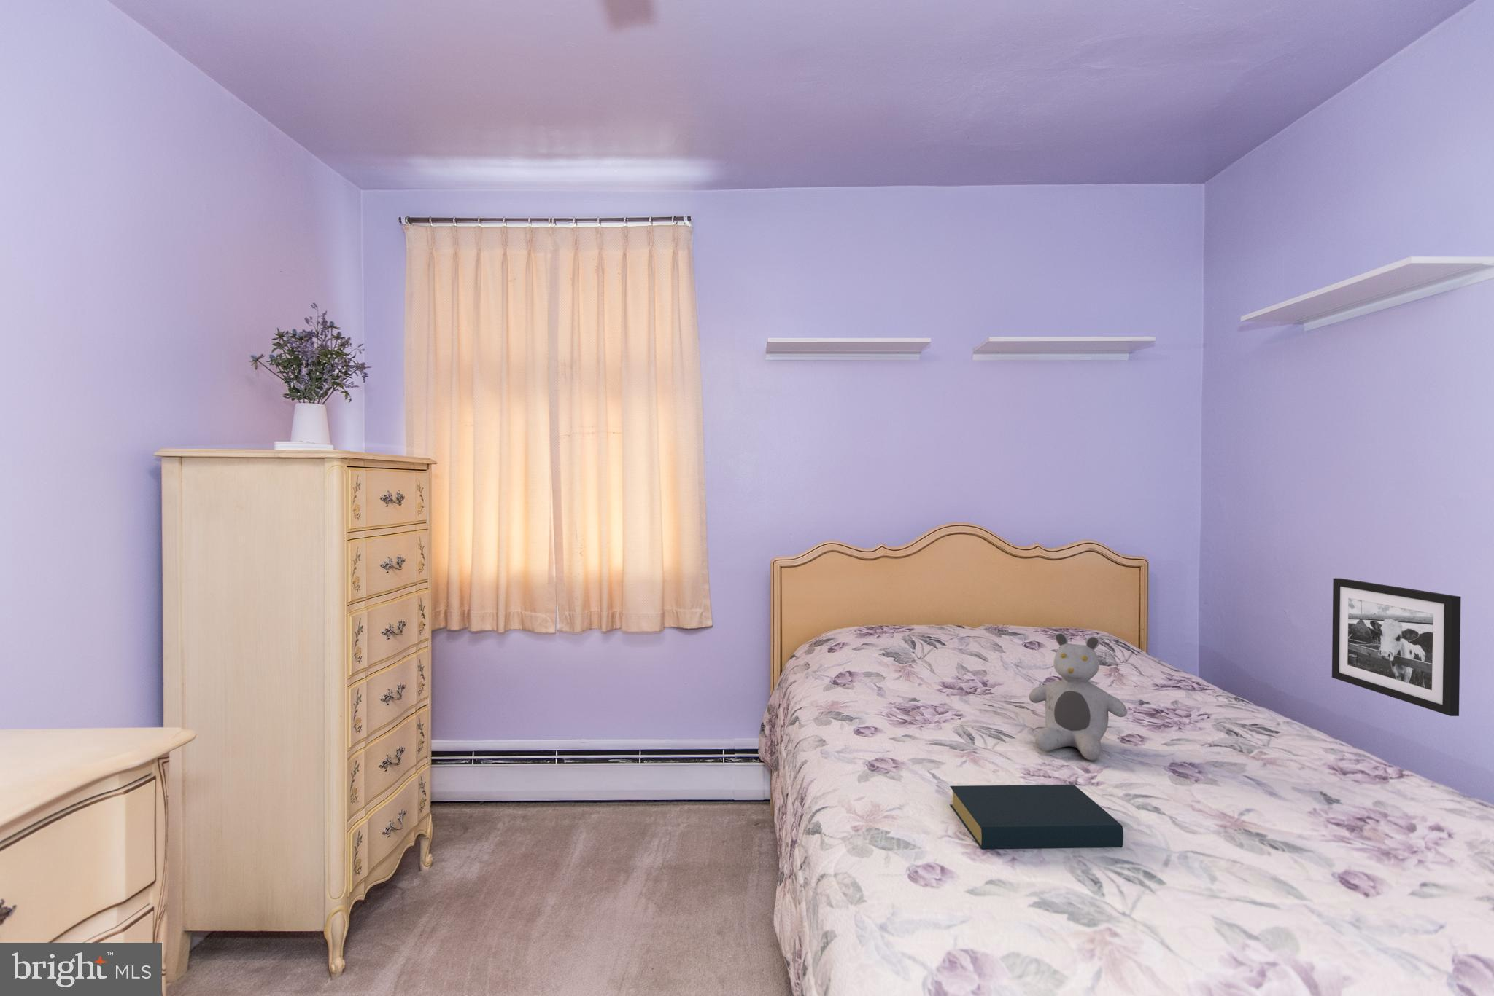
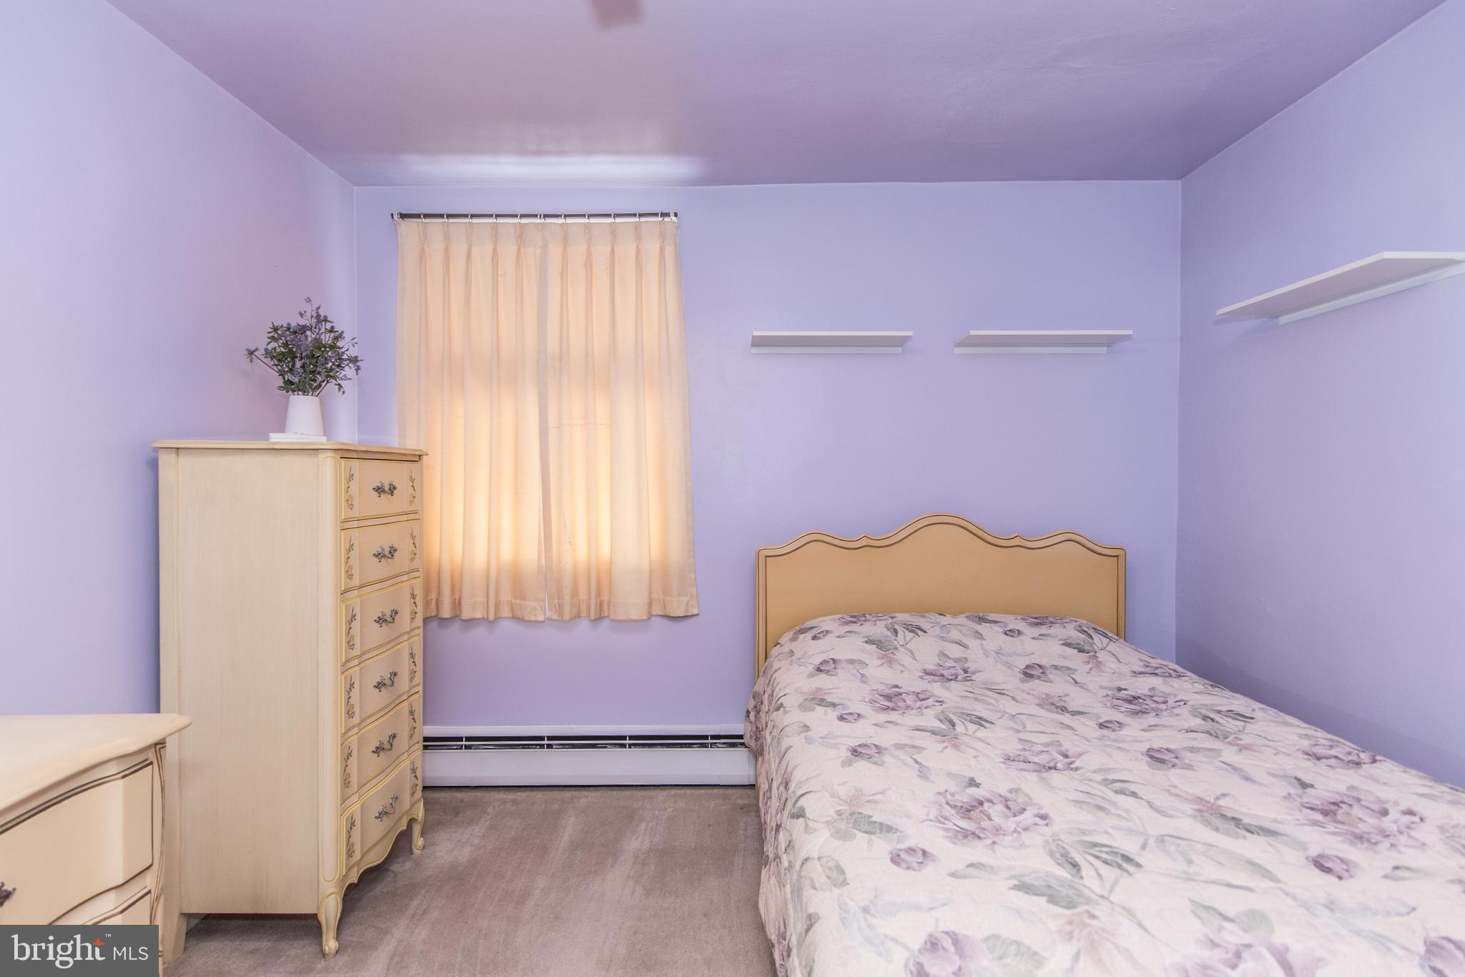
- hardback book [949,784,1125,850]
- picture frame [1332,578,1462,717]
- teddy bear [1028,631,1128,761]
